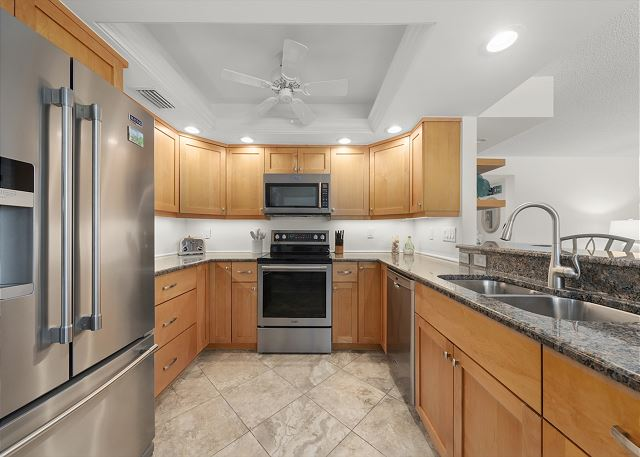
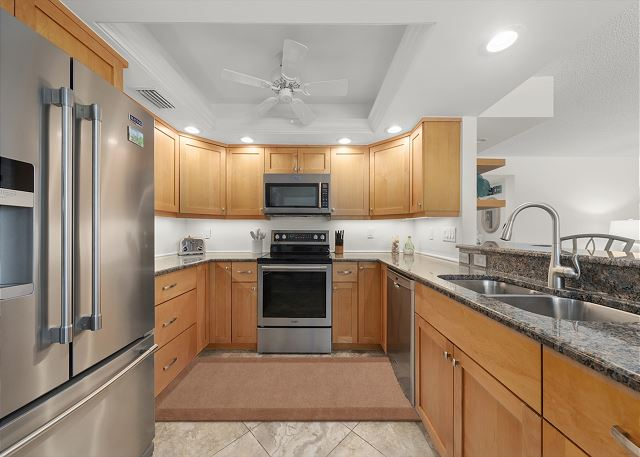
+ rug [154,356,422,423]
